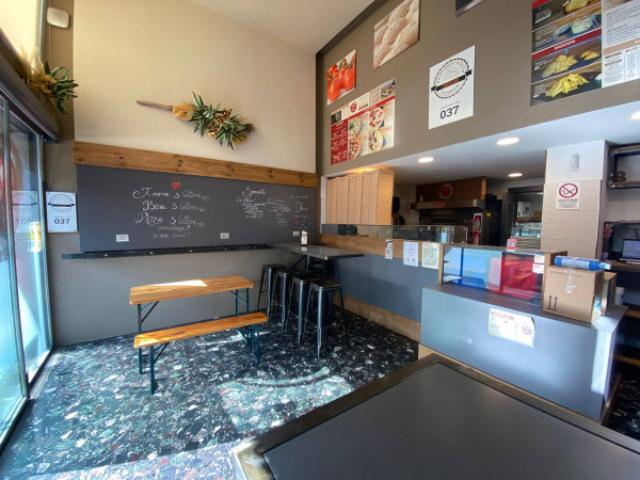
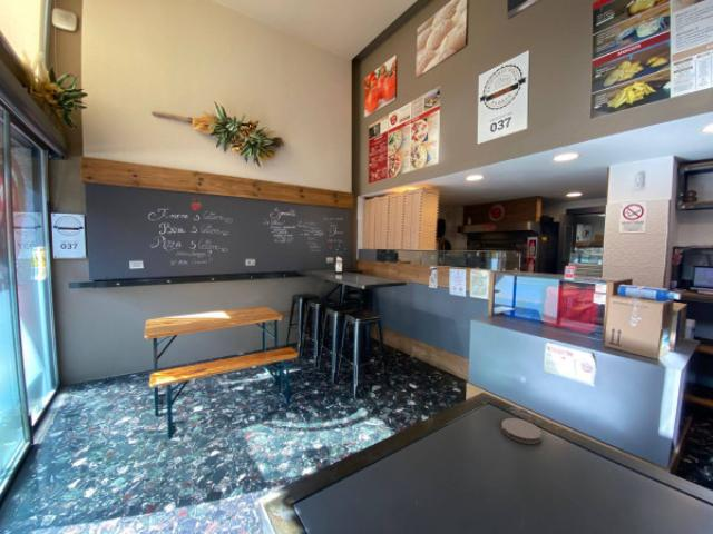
+ coaster [500,417,543,445]
